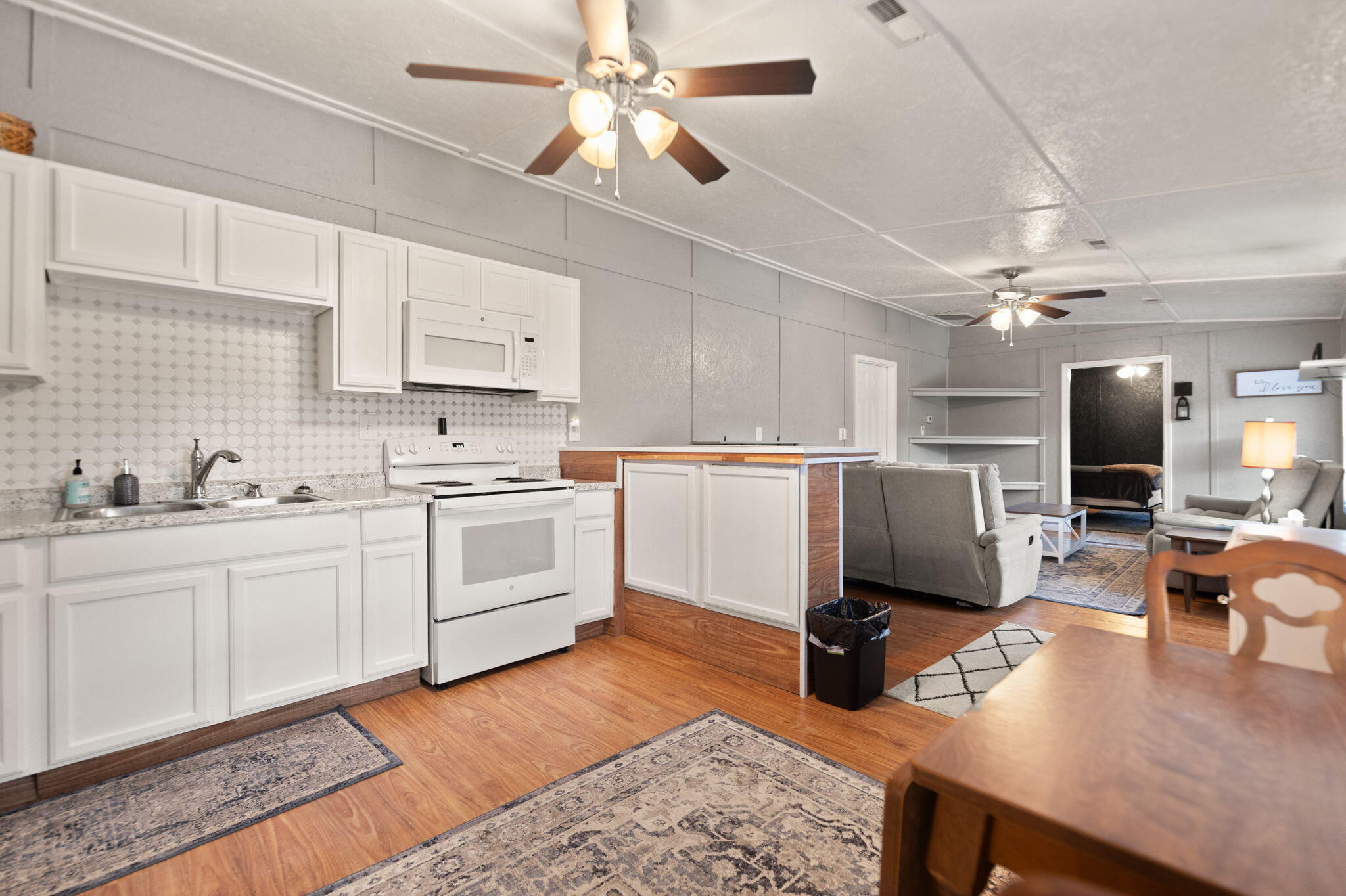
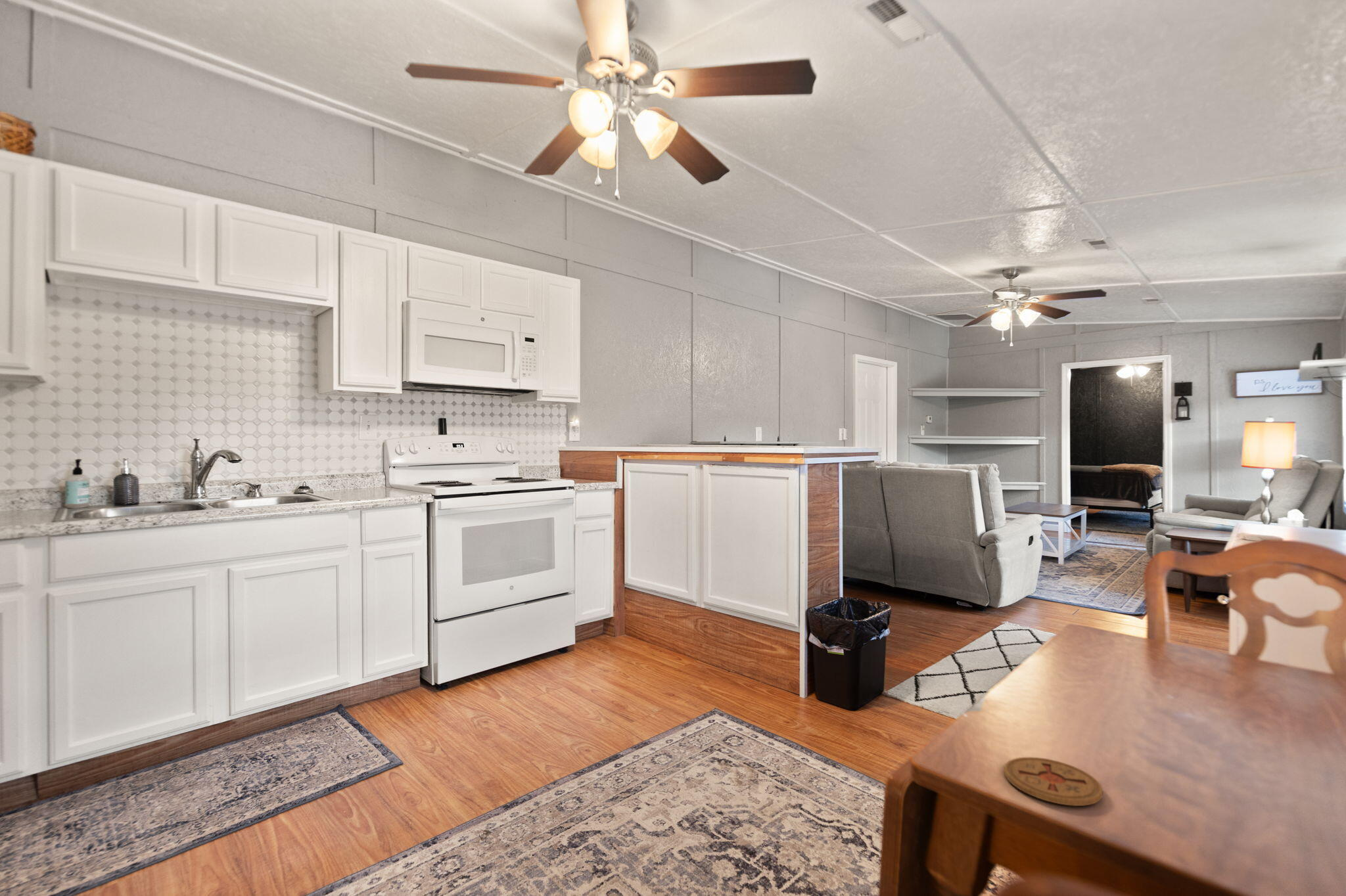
+ coaster [1004,757,1103,807]
